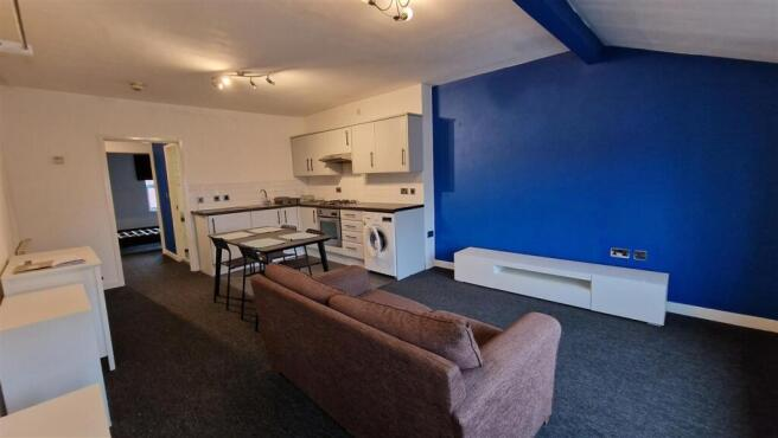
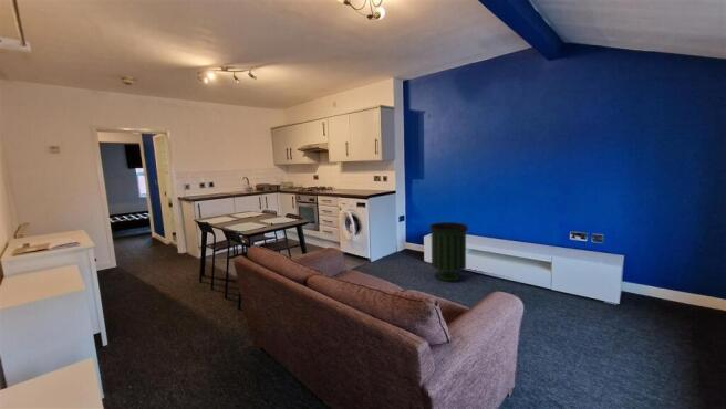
+ trash can [428,221,469,282]
